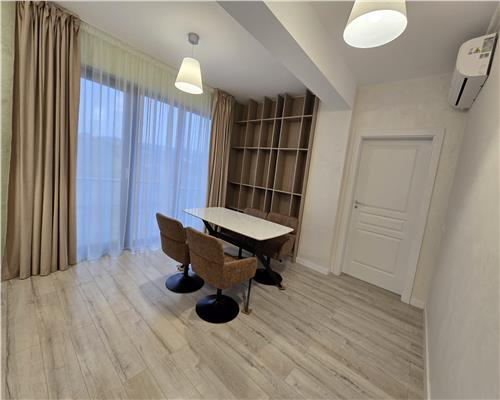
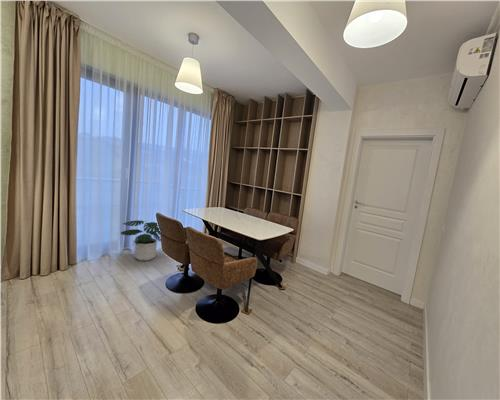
+ potted plant [120,219,162,262]
